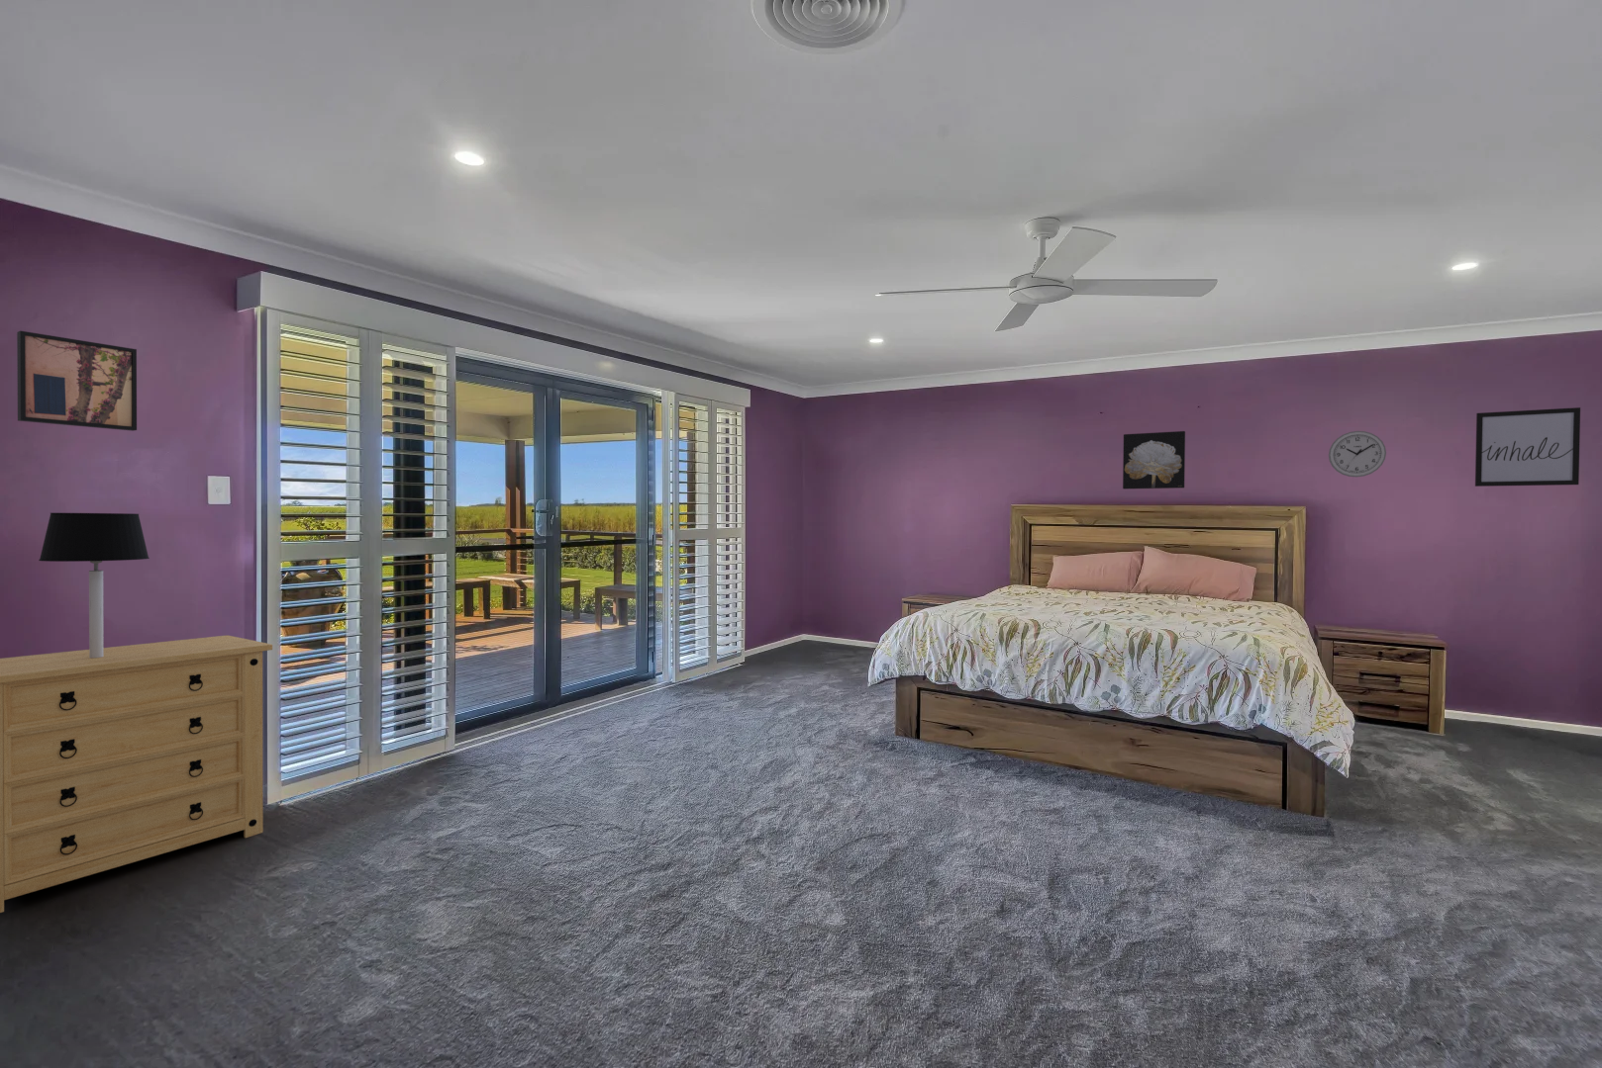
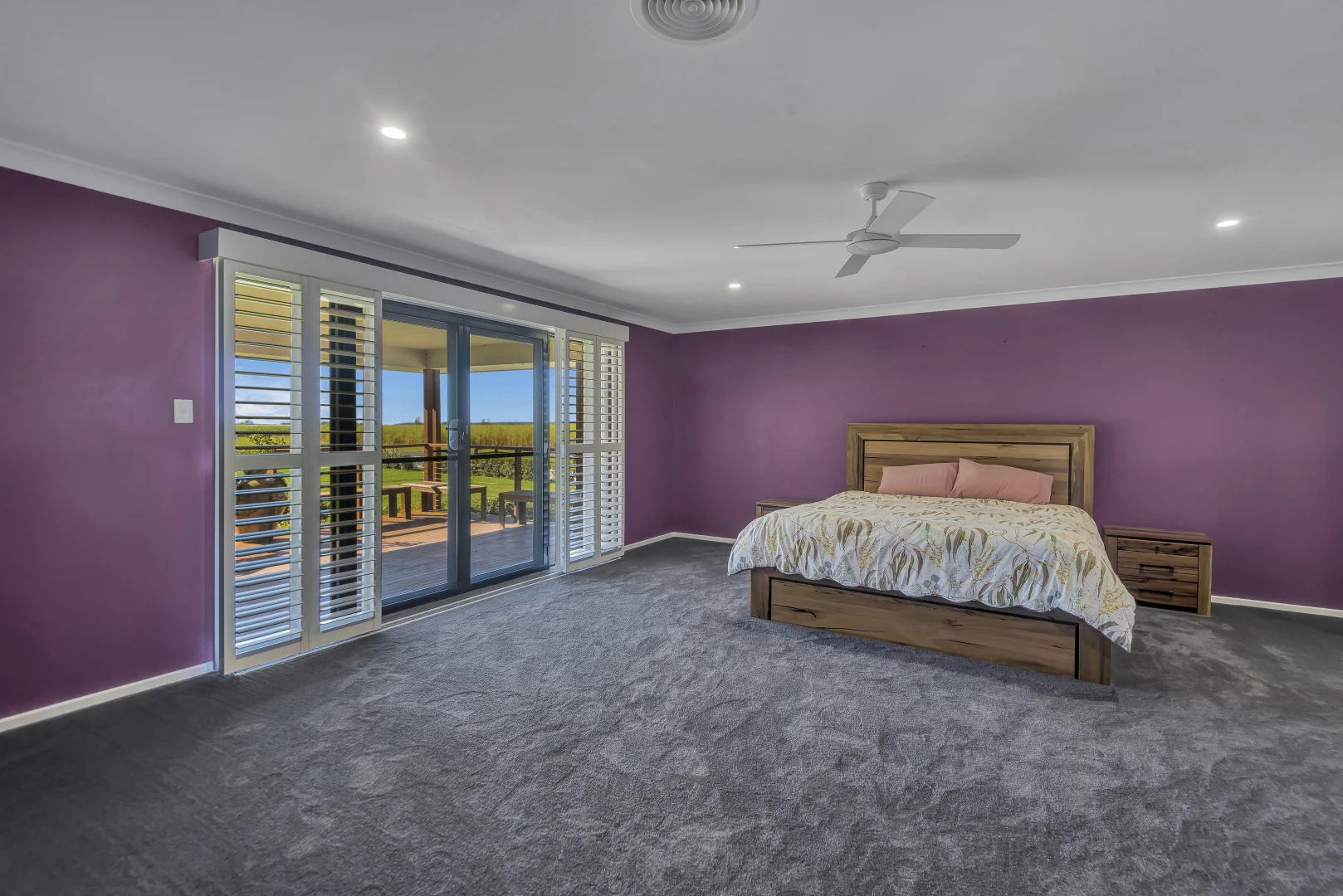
- wall art [1121,430,1186,490]
- wall clock [1328,430,1387,478]
- table lamp [38,513,150,658]
- wall art [1474,406,1582,488]
- dresser [0,634,273,914]
- wall art [16,330,137,433]
